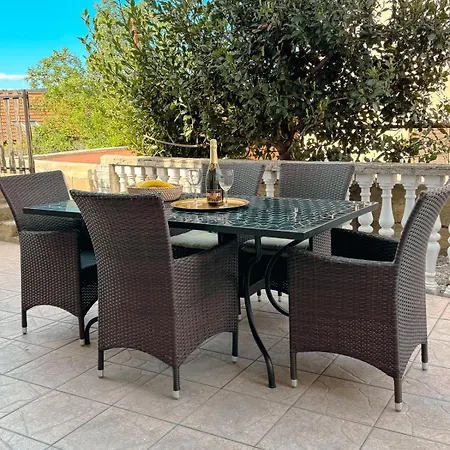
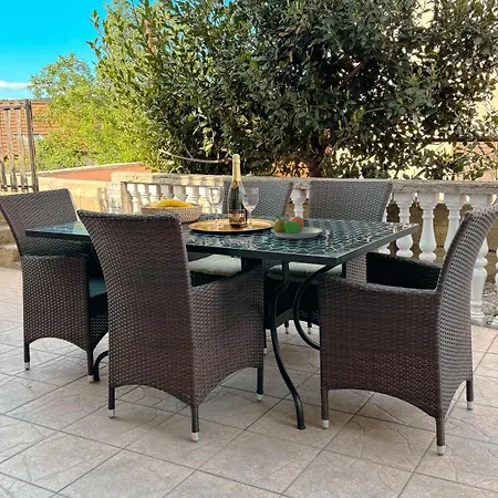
+ fruit bowl [270,215,323,239]
